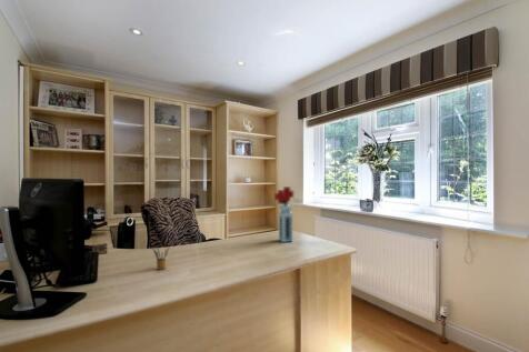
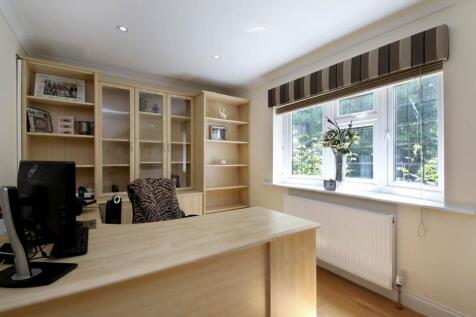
- pencil box [151,244,171,271]
- potted flower [273,185,295,243]
